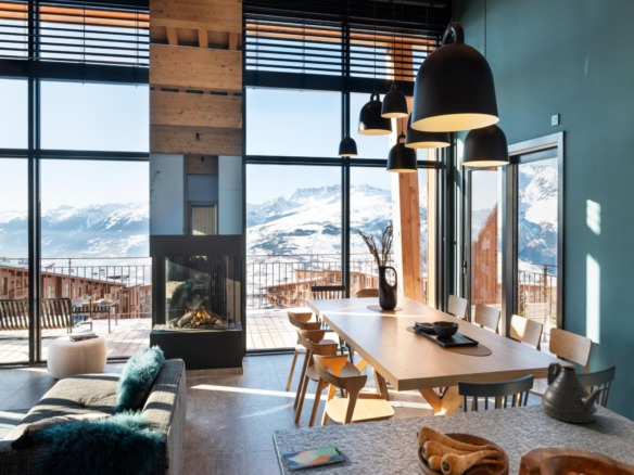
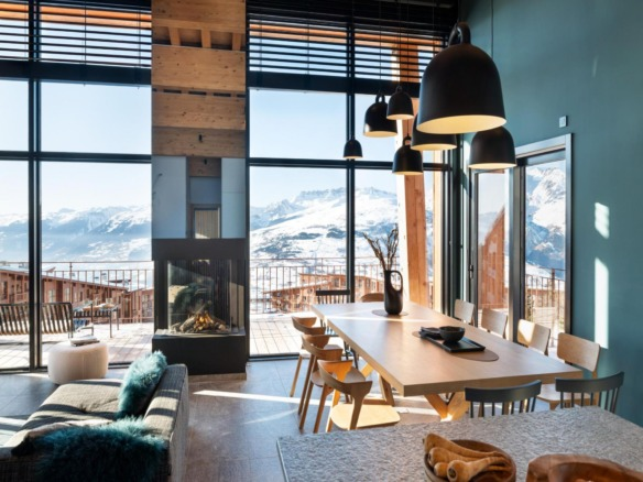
- smartphone [280,445,346,472]
- teapot [541,361,610,424]
